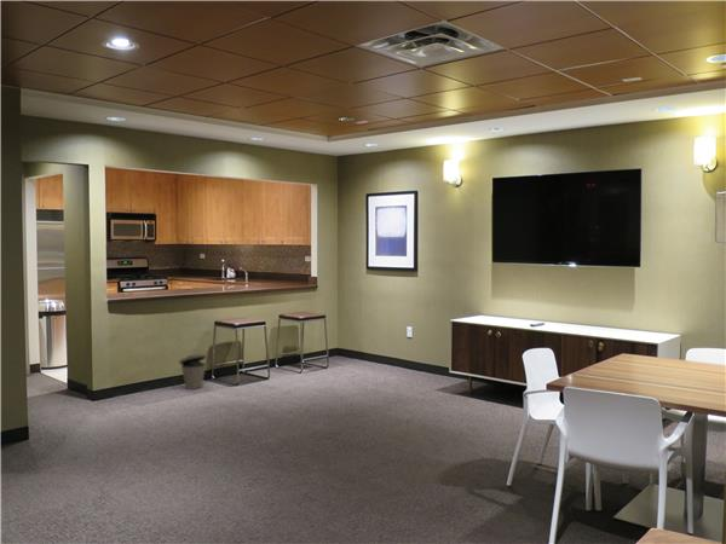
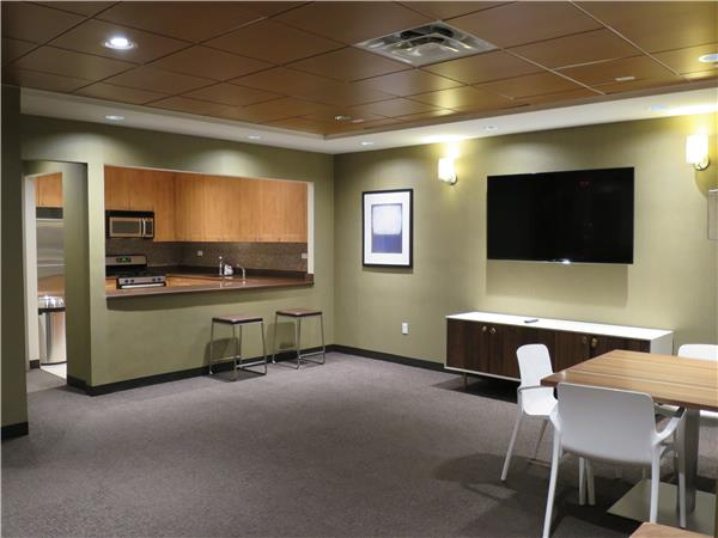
- trash can [178,353,207,390]
